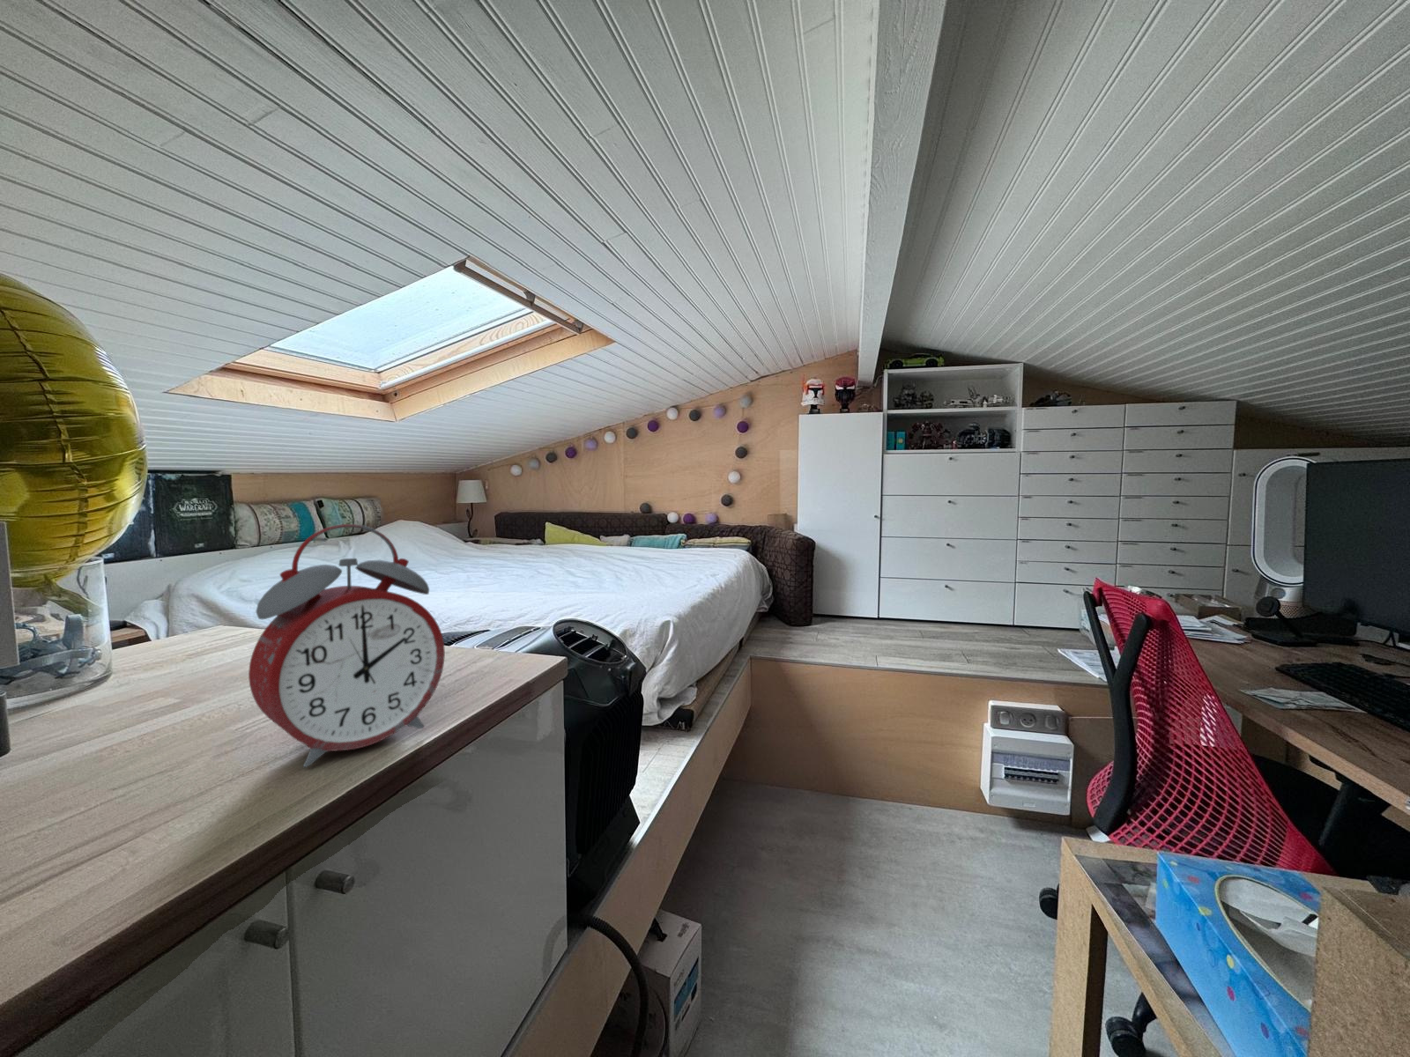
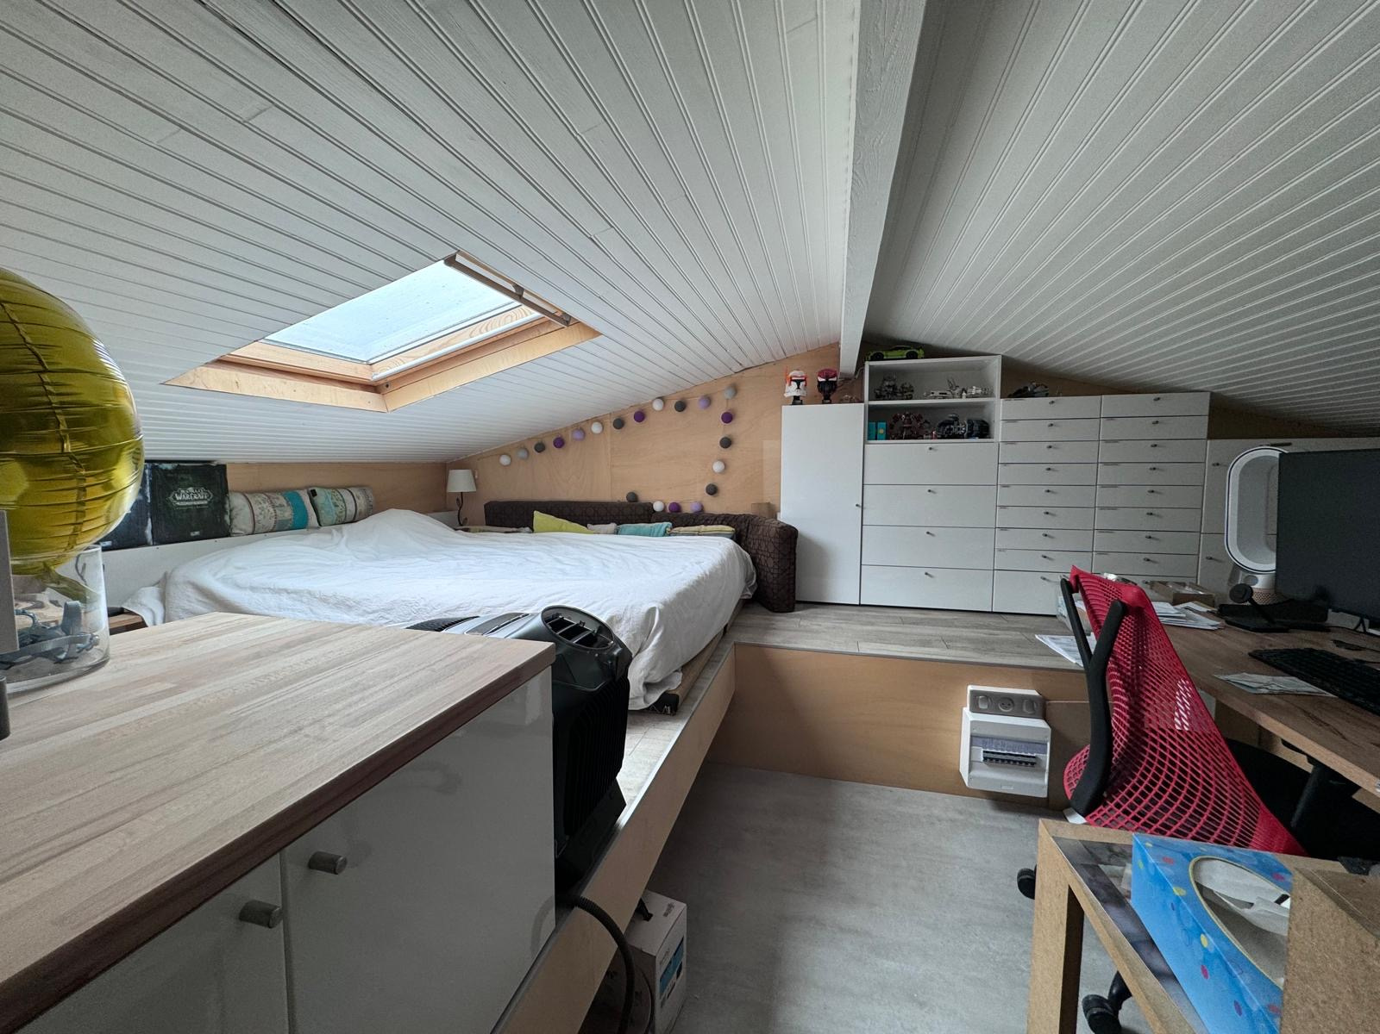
- alarm clock [248,523,446,768]
